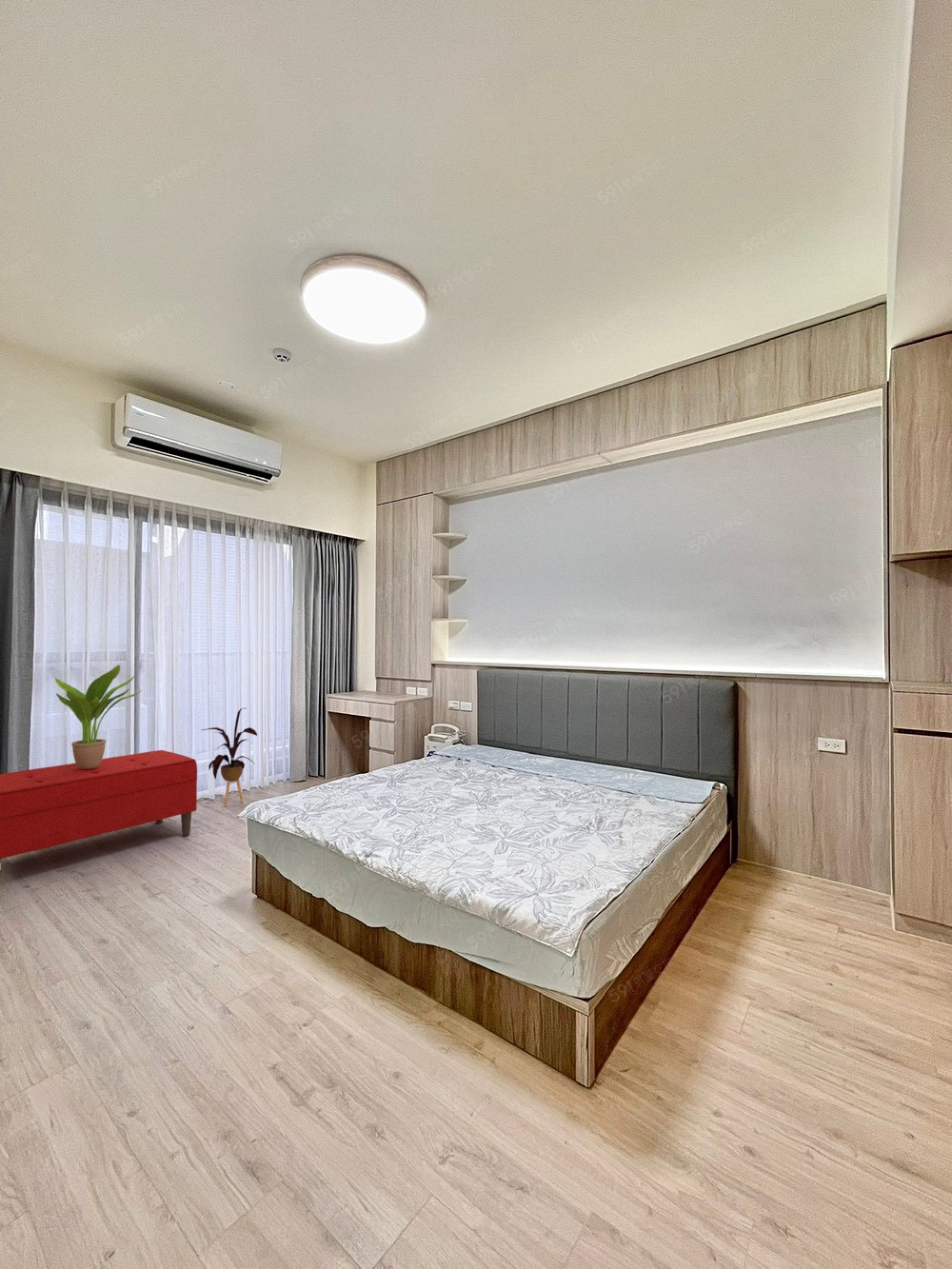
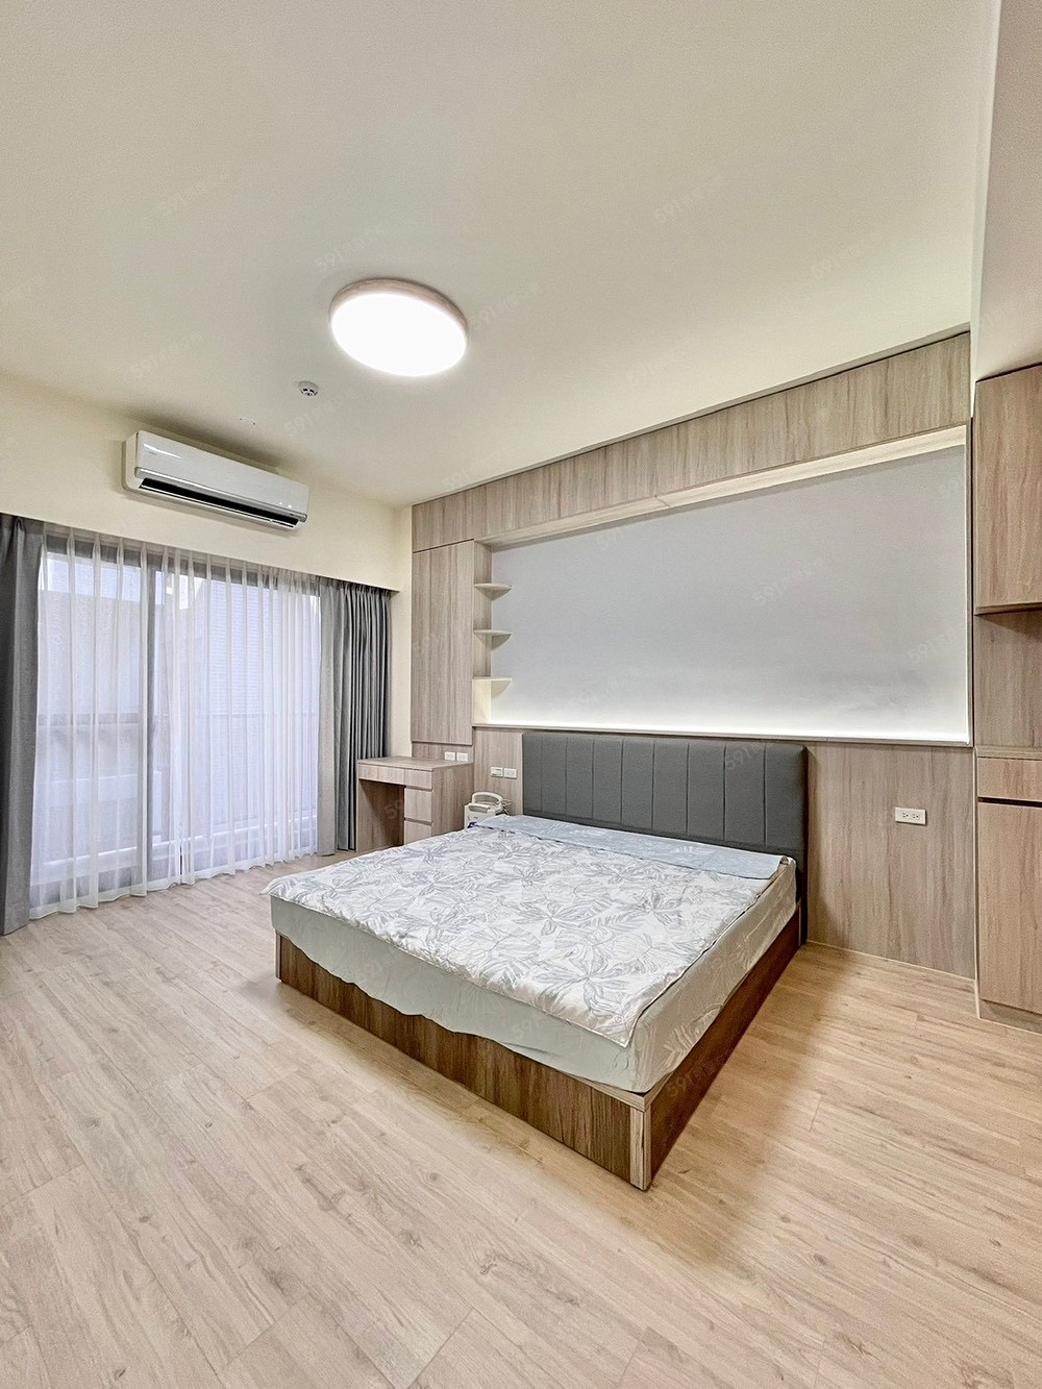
- house plant [202,707,258,807]
- potted plant [54,664,143,769]
- bench [0,749,198,862]
